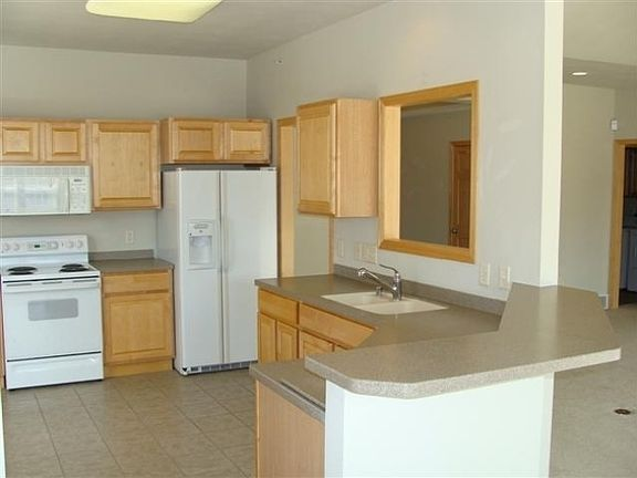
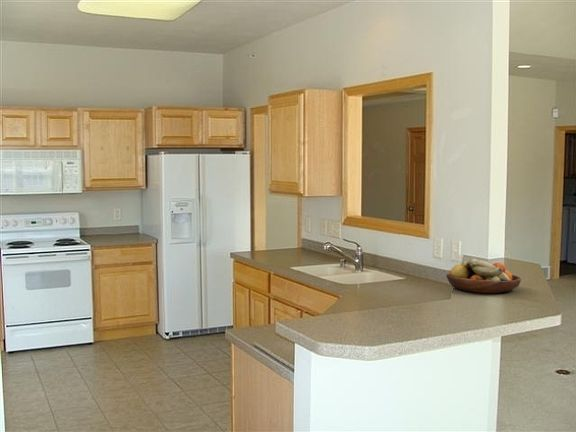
+ fruit bowl [445,258,522,294]
